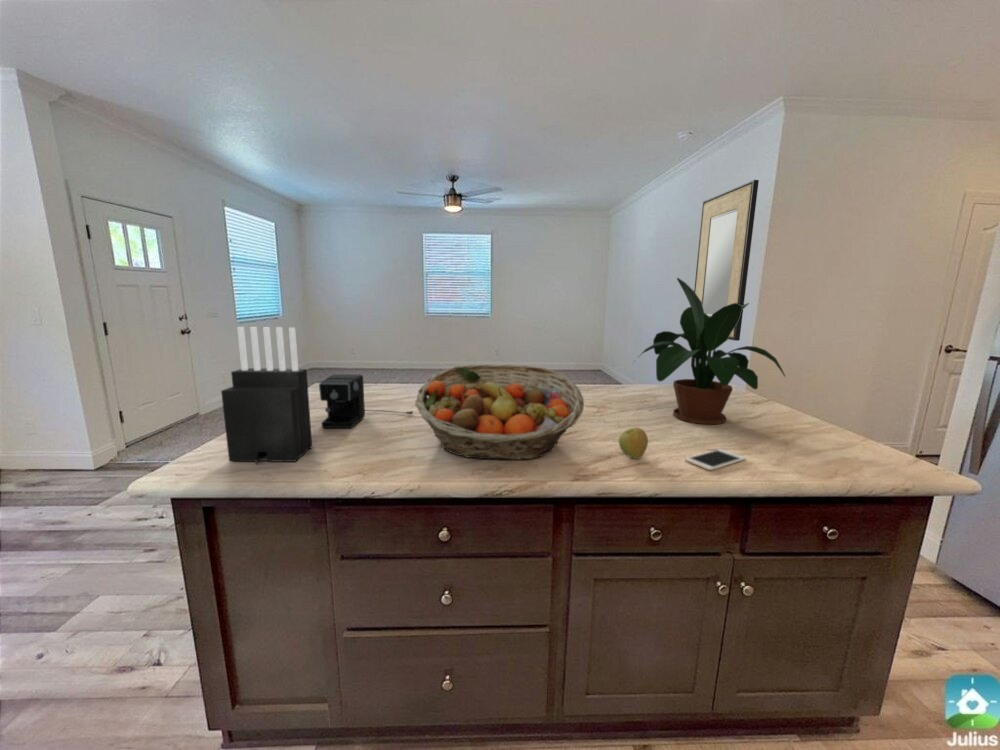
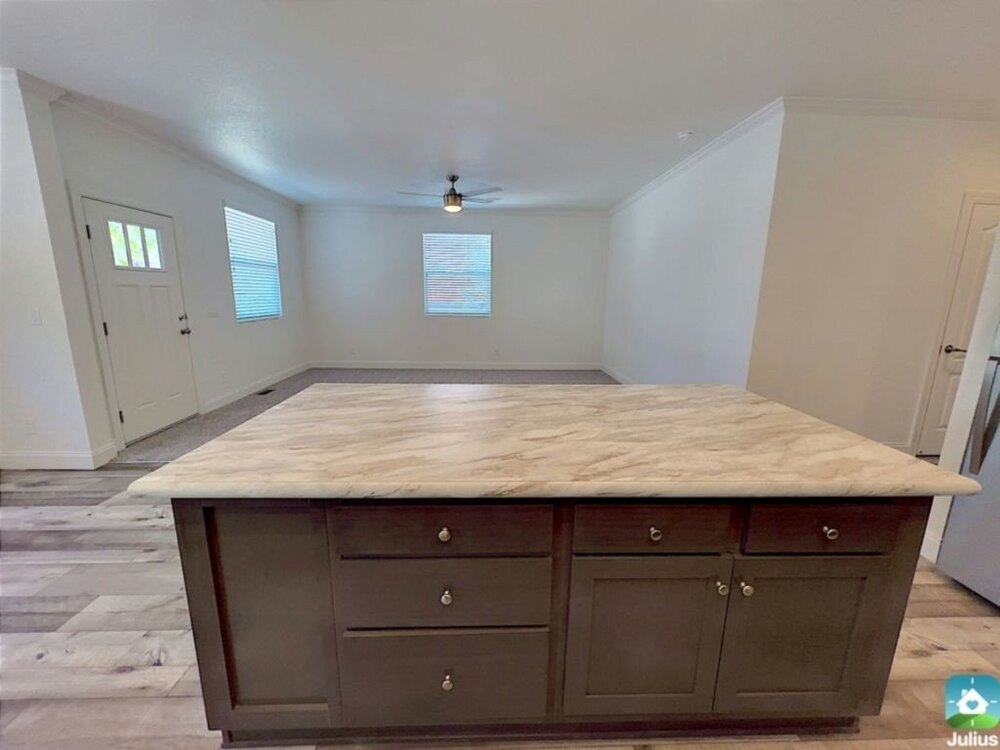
- coffee maker [318,373,414,429]
- potted plant [632,277,786,425]
- home mirror [693,179,760,342]
- fruit basket [414,363,585,461]
- knife block [220,326,313,466]
- apple [618,427,649,460]
- cell phone [684,448,747,471]
